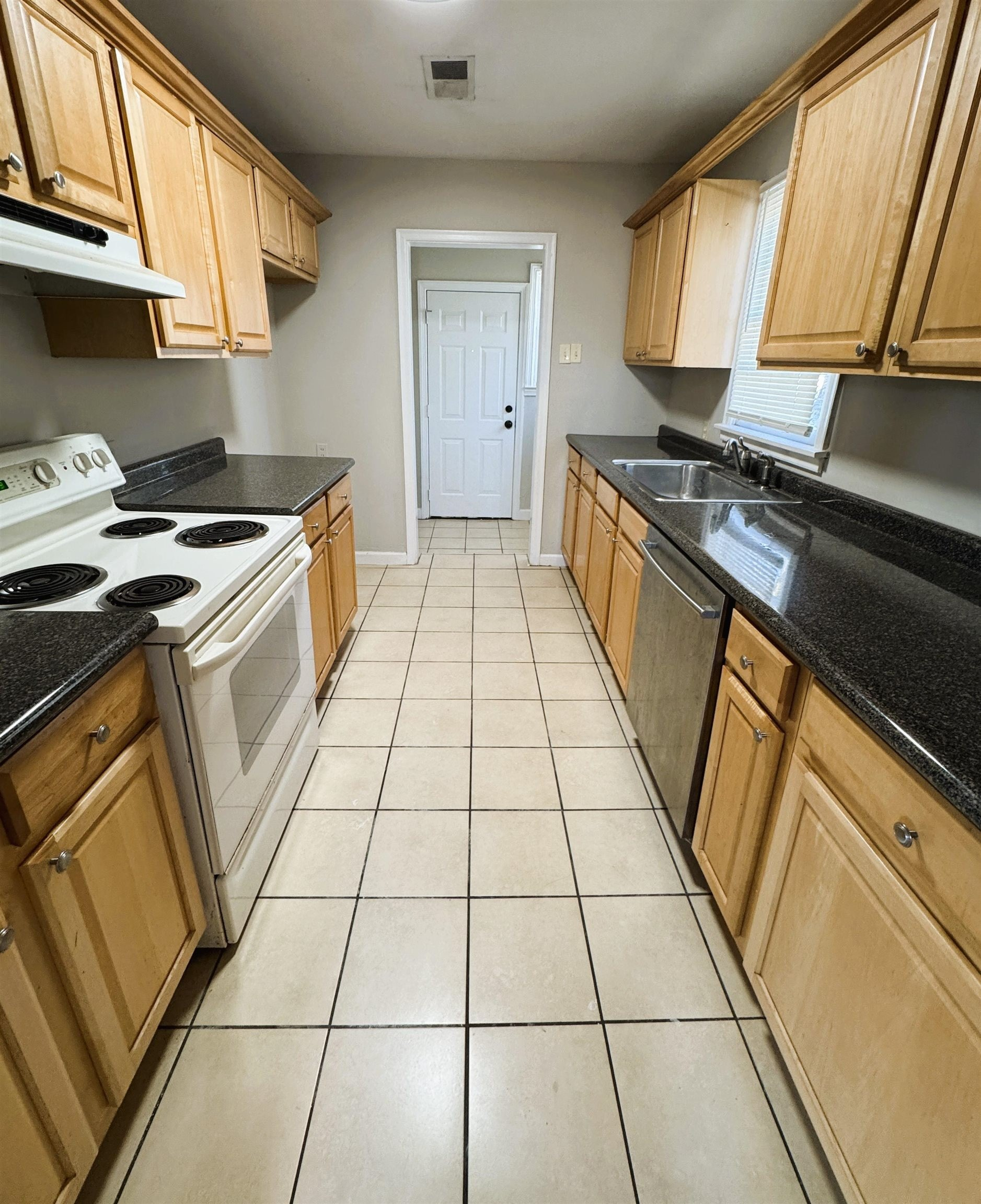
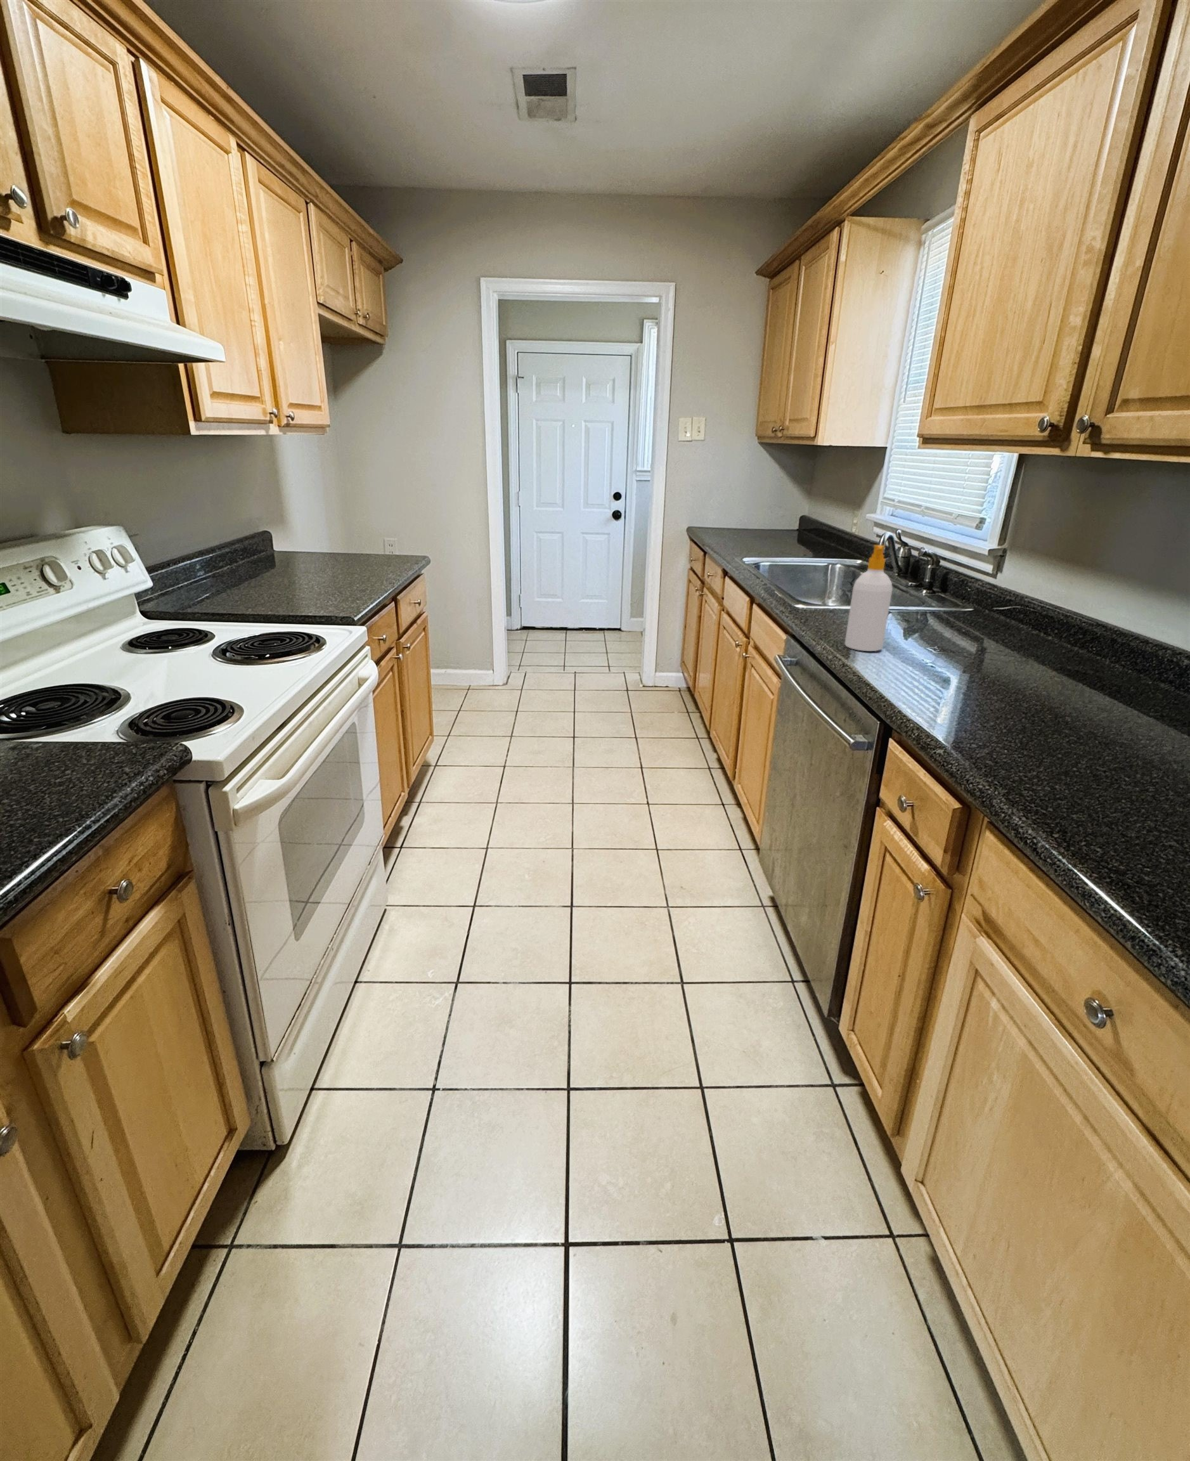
+ soap bottle [844,545,893,652]
